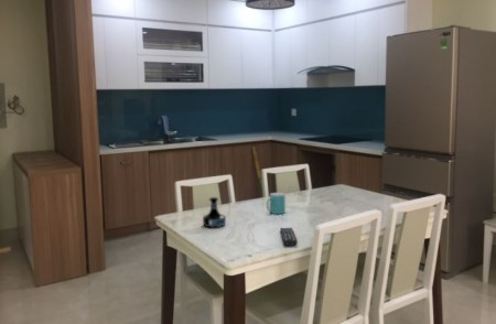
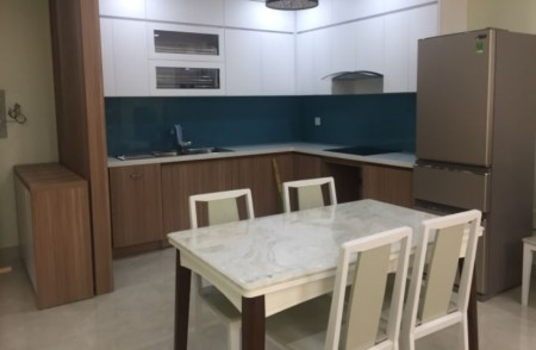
- tequila bottle [202,196,227,228]
- remote control [279,227,299,247]
- mug [266,192,287,215]
